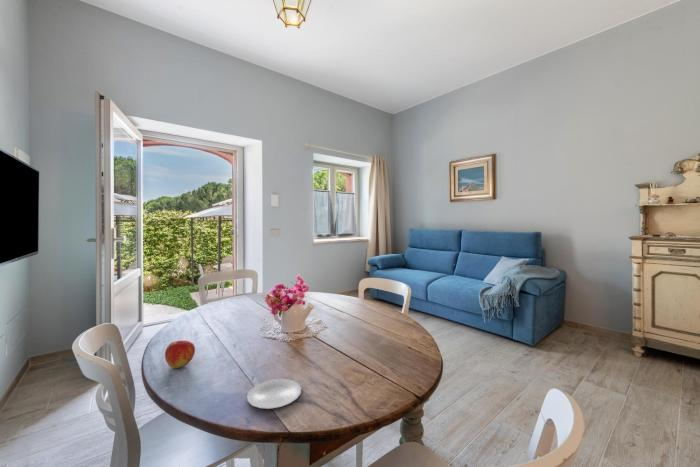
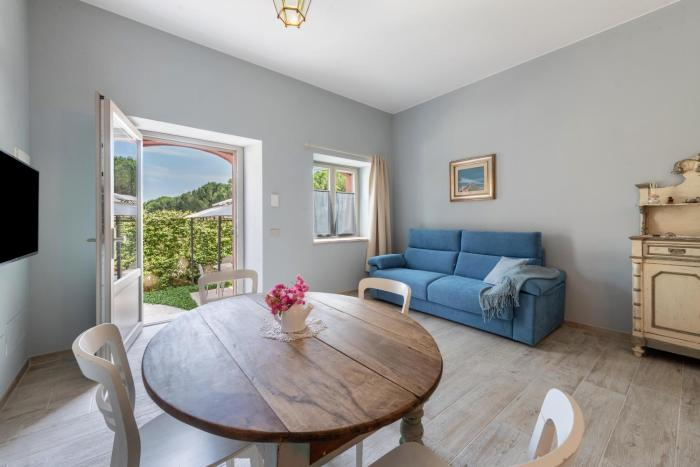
- plate [246,378,303,410]
- apple [164,340,196,369]
